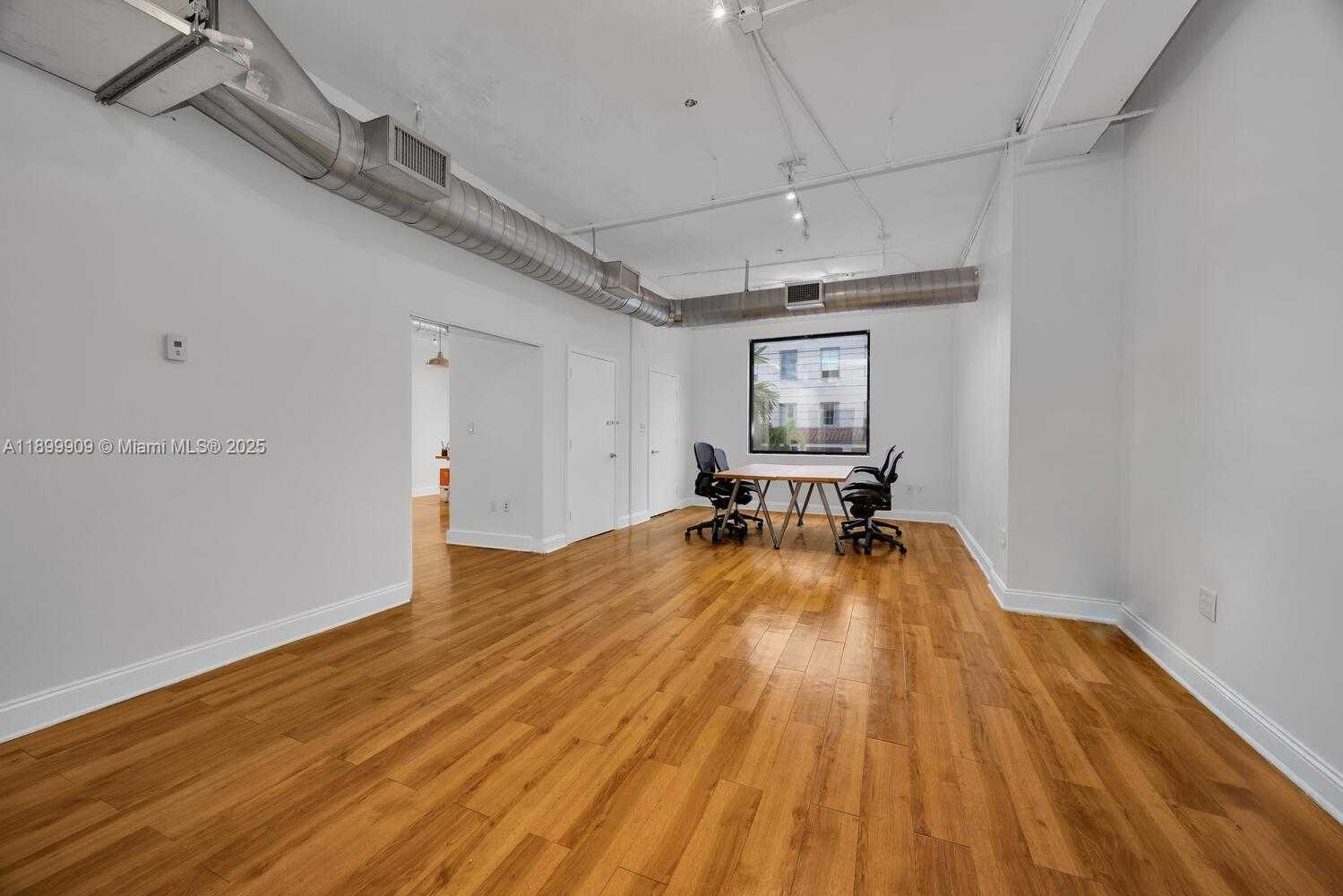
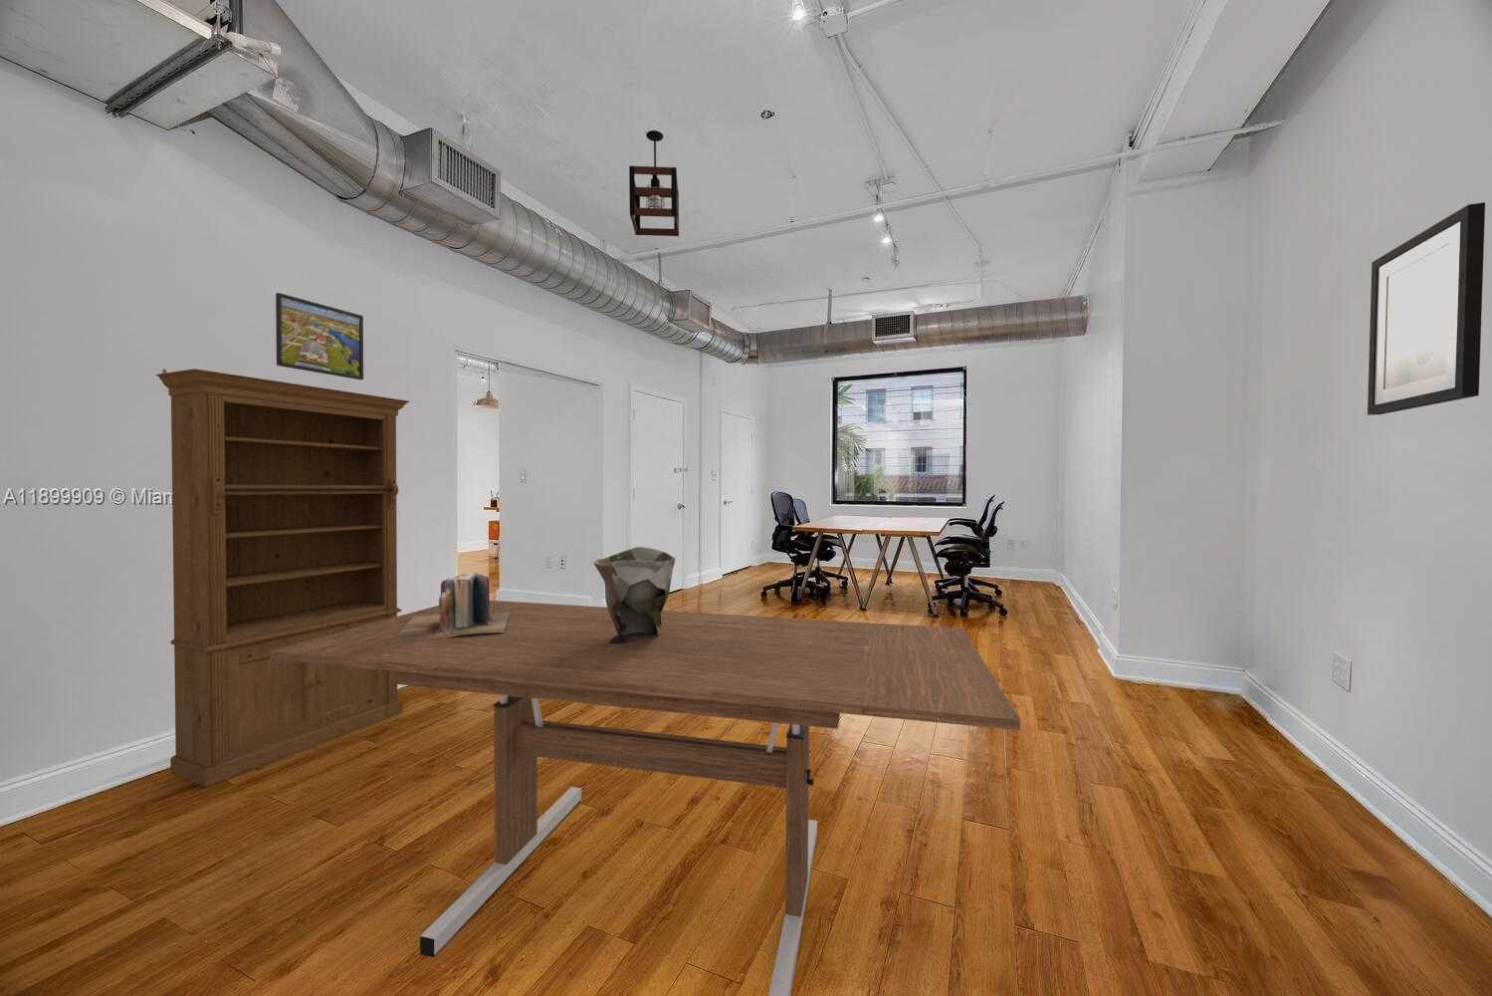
+ wall art [1366,201,1486,417]
+ vase [592,546,677,644]
+ dining table [270,599,1021,996]
+ pendant light [628,129,680,237]
+ books [391,571,510,643]
+ bookcase [156,368,410,788]
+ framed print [274,292,364,380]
